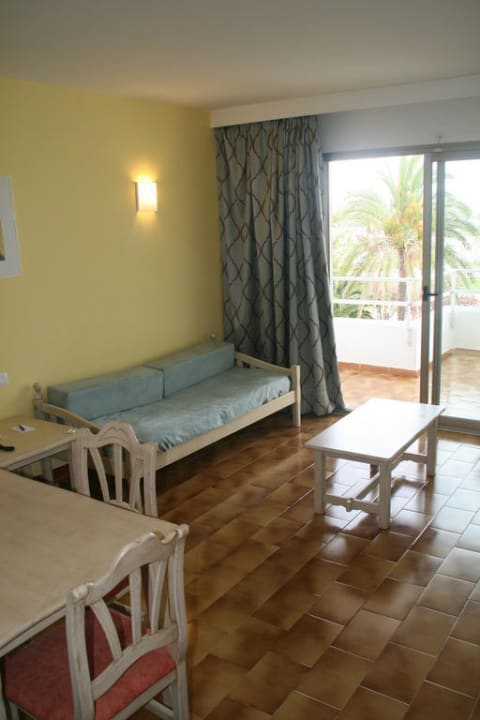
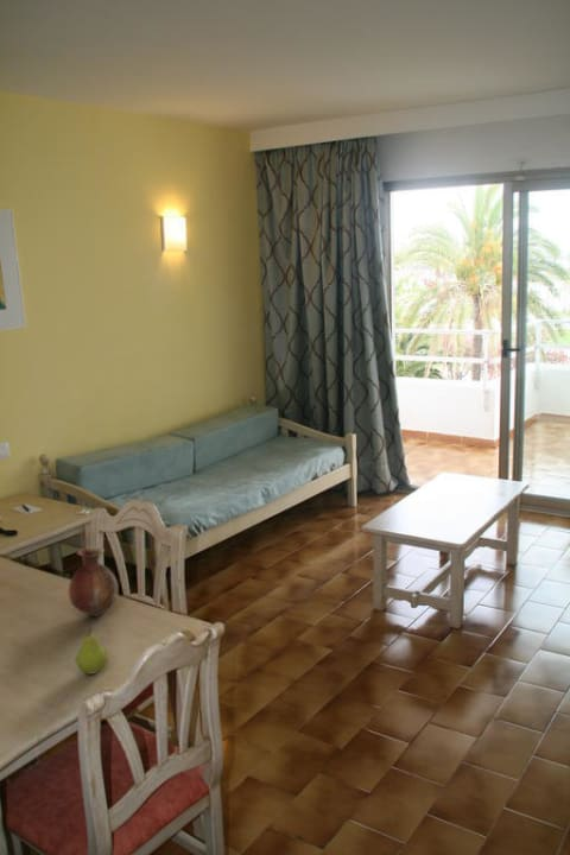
+ fruit [75,627,109,674]
+ vase [68,546,119,618]
